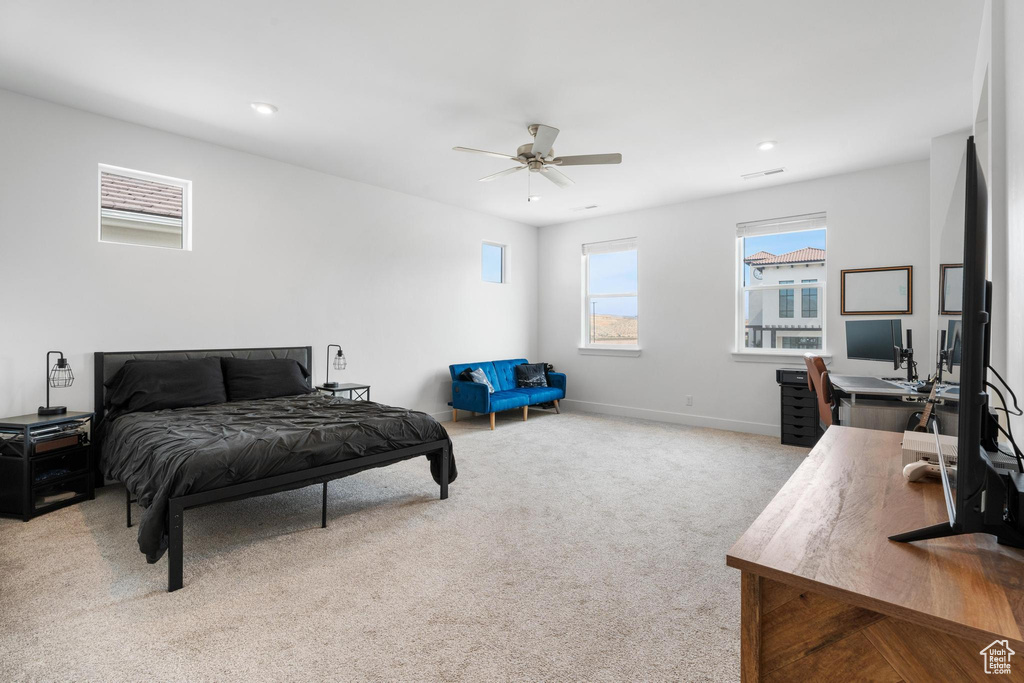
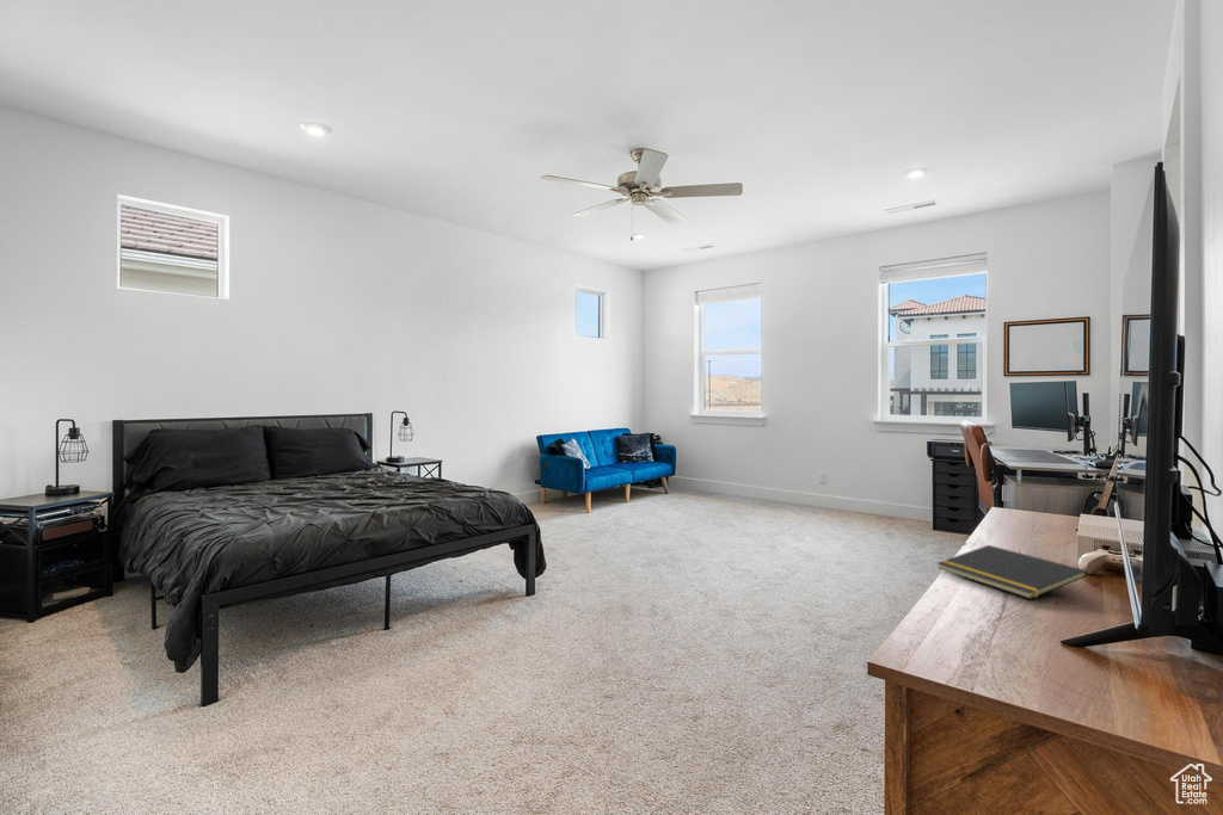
+ notepad [936,544,1089,600]
